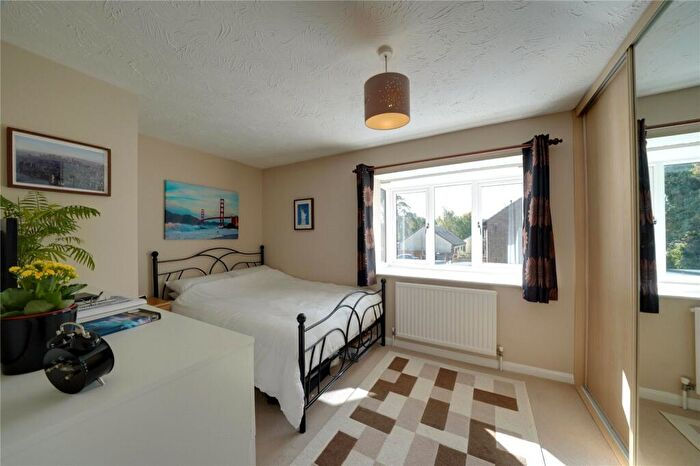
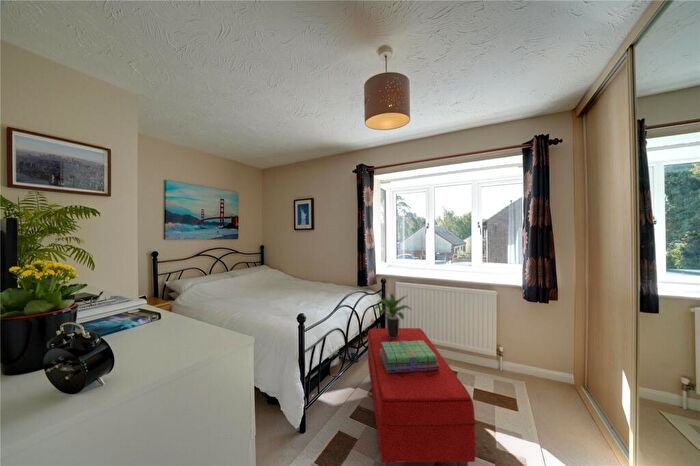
+ stack of books [379,341,439,373]
+ potted plant [372,292,413,338]
+ bench [367,327,476,466]
